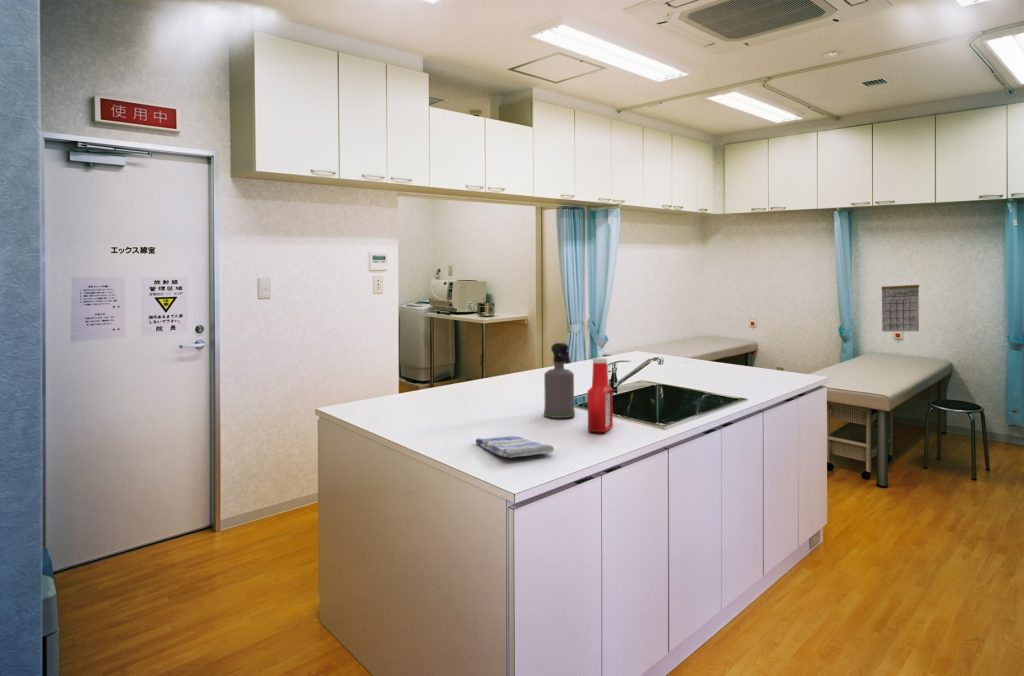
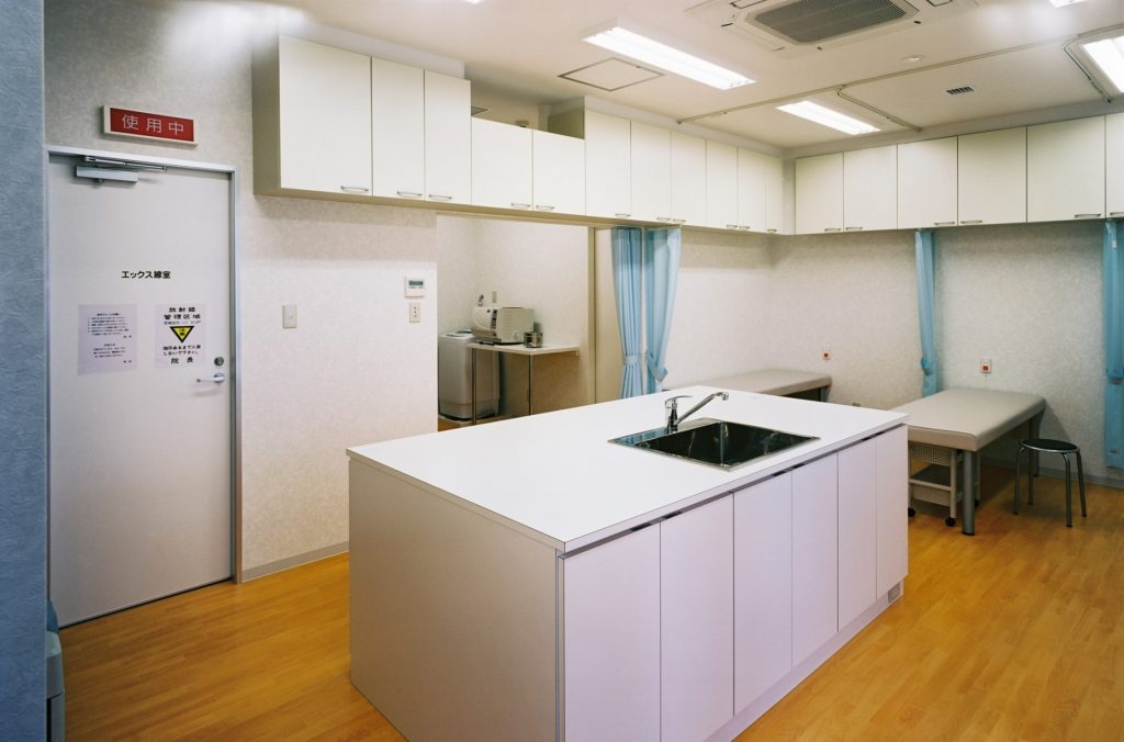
- spray bottle [543,342,576,419]
- dish towel [475,435,555,459]
- soap bottle [587,357,614,433]
- calendar [880,274,920,333]
